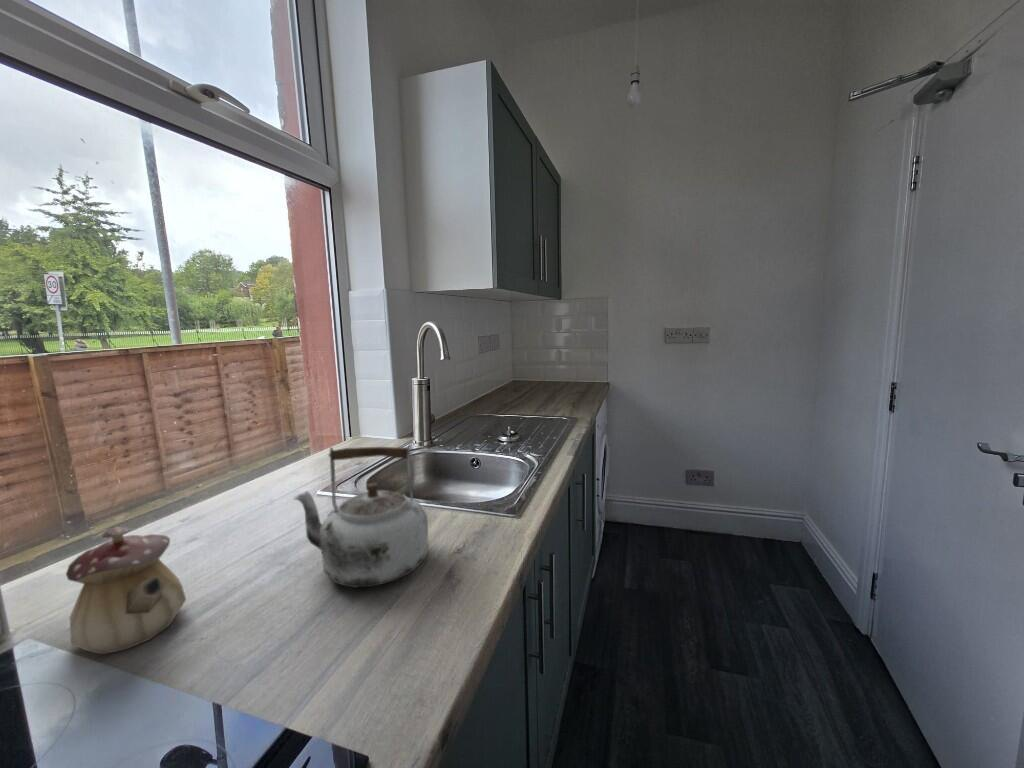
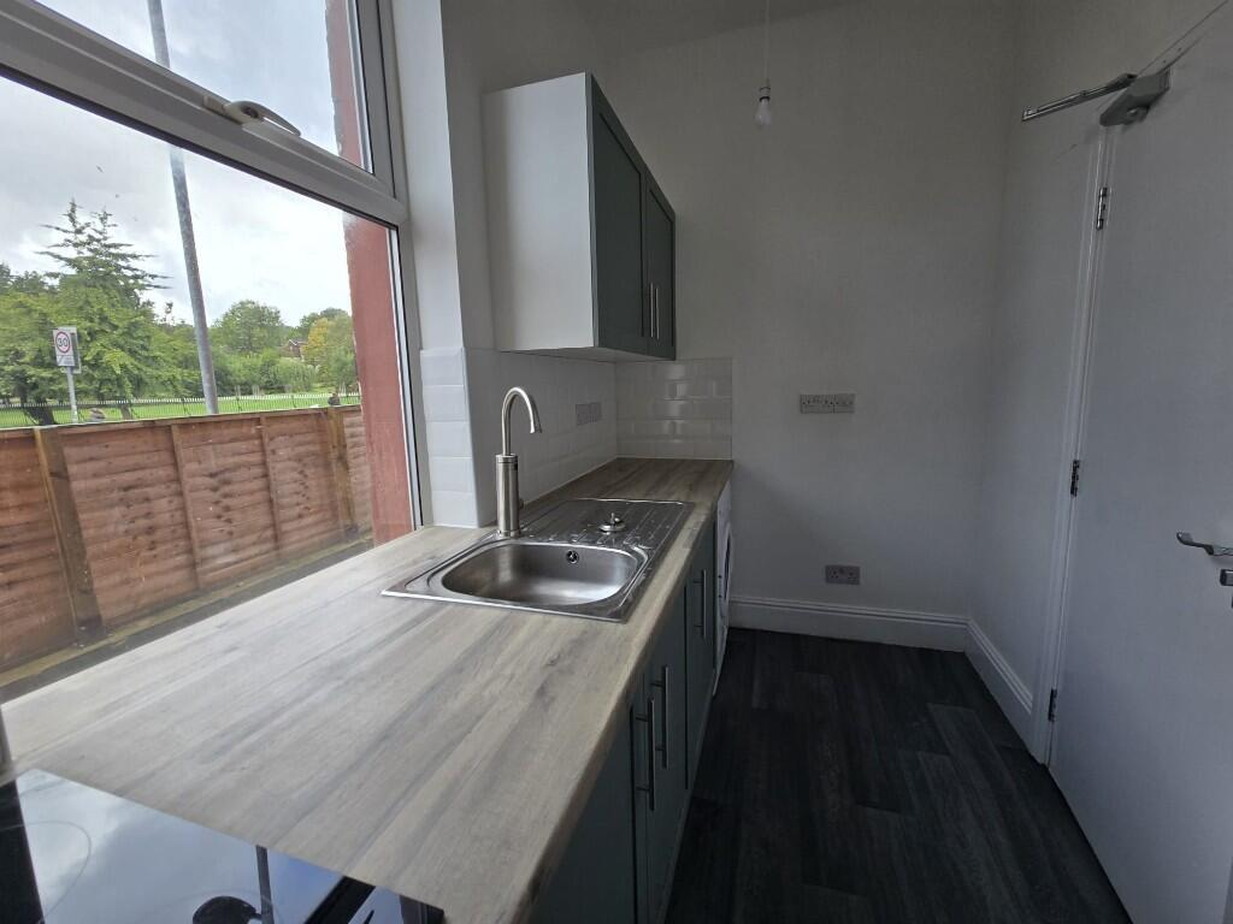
- kettle [293,443,430,589]
- teapot [65,526,187,655]
